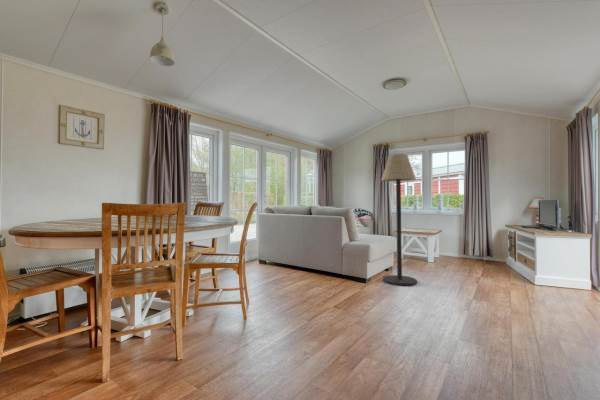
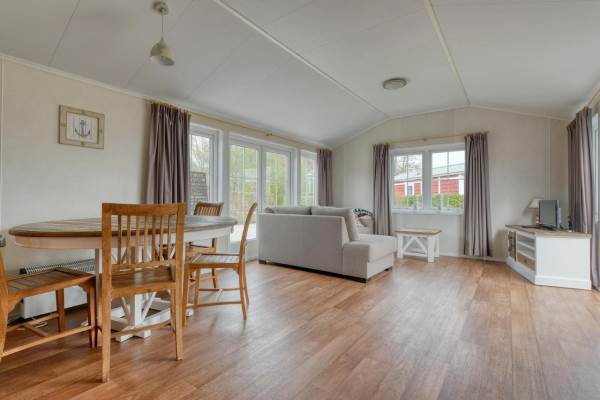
- floor lamp [380,153,418,286]
